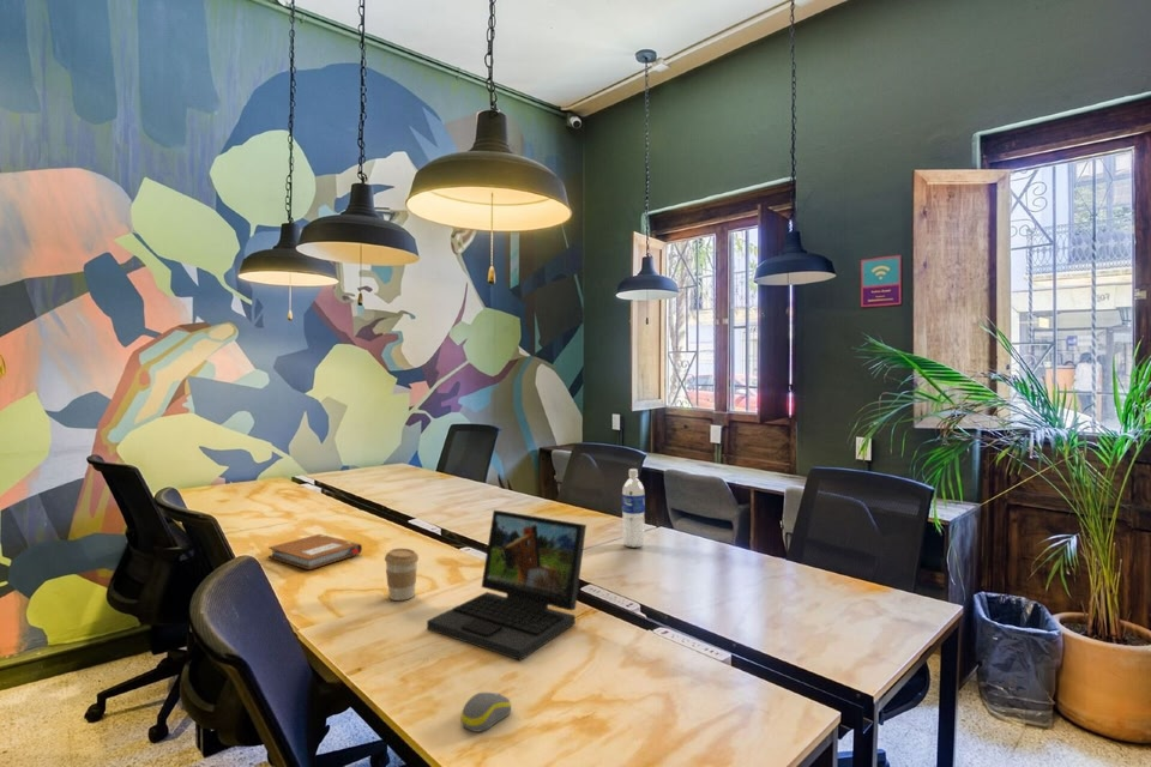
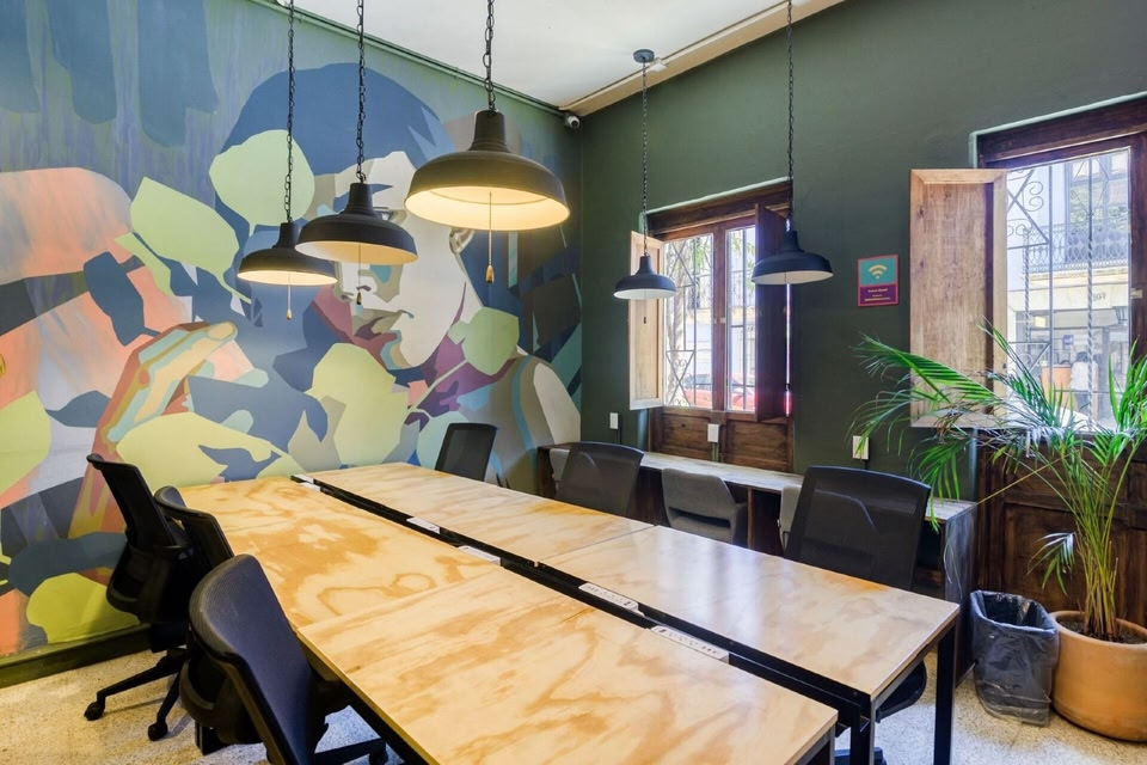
- laptop [426,509,587,662]
- computer mouse [459,691,512,733]
- coffee cup [384,548,420,602]
- water bottle [621,467,646,549]
- notebook [267,533,363,570]
